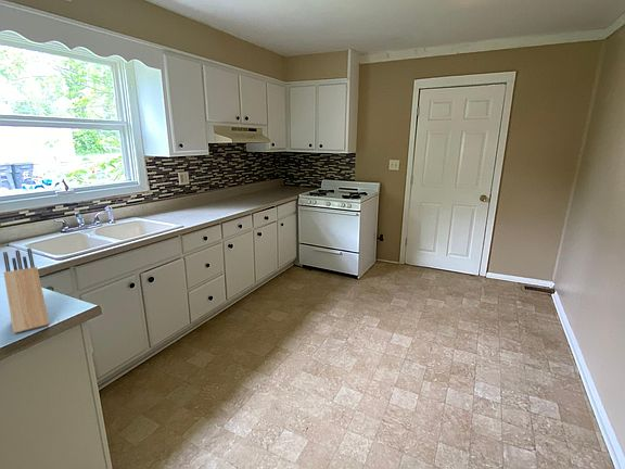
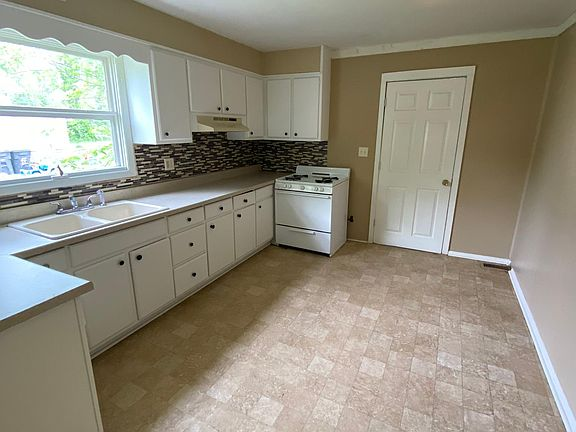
- knife block [2,246,50,334]
